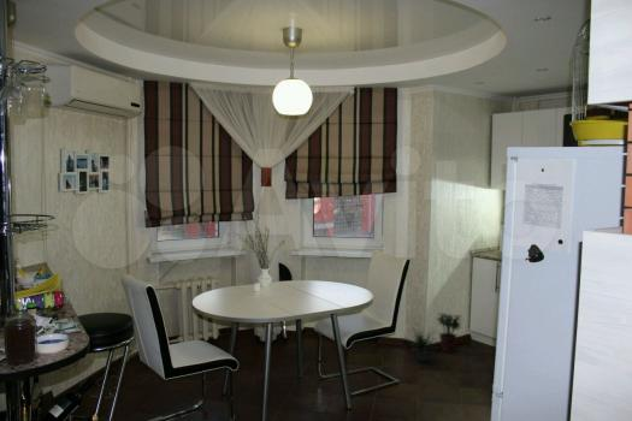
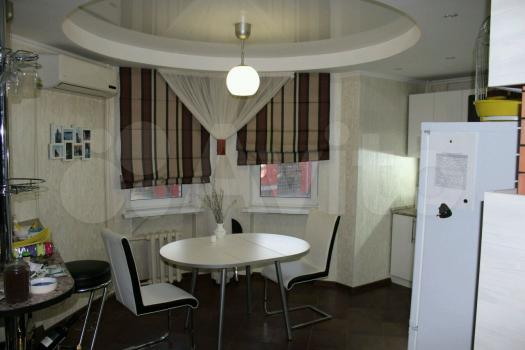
- potted plant [402,326,442,363]
- potted plant [436,312,463,354]
